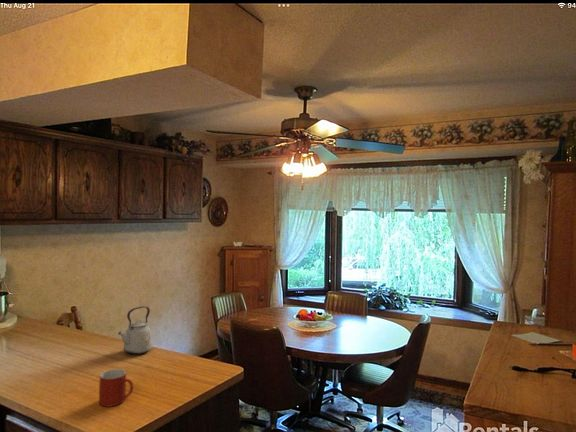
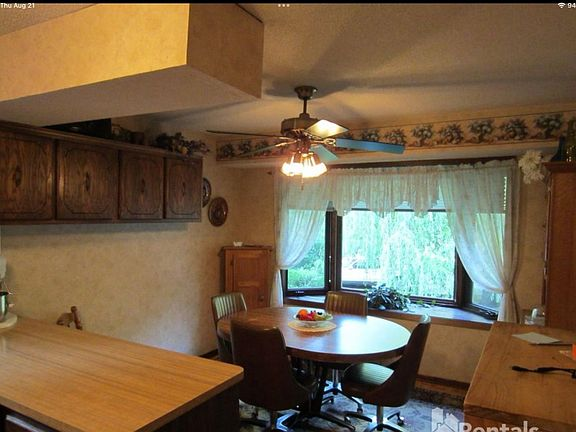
- mug [98,368,134,408]
- kettle [117,305,153,355]
